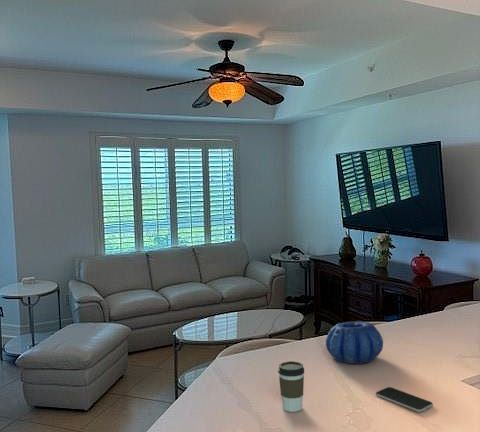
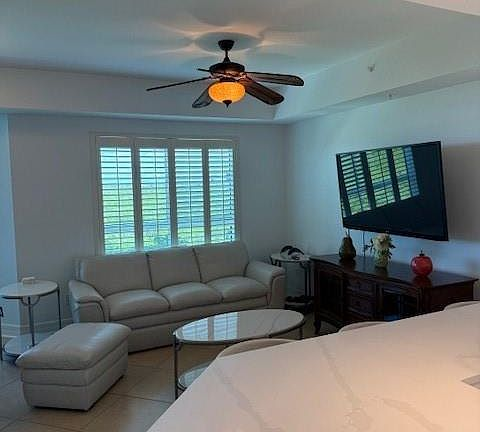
- coffee cup [277,360,305,413]
- decorative bowl [325,320,384,365]
- smartphone [375,386,434,413]
